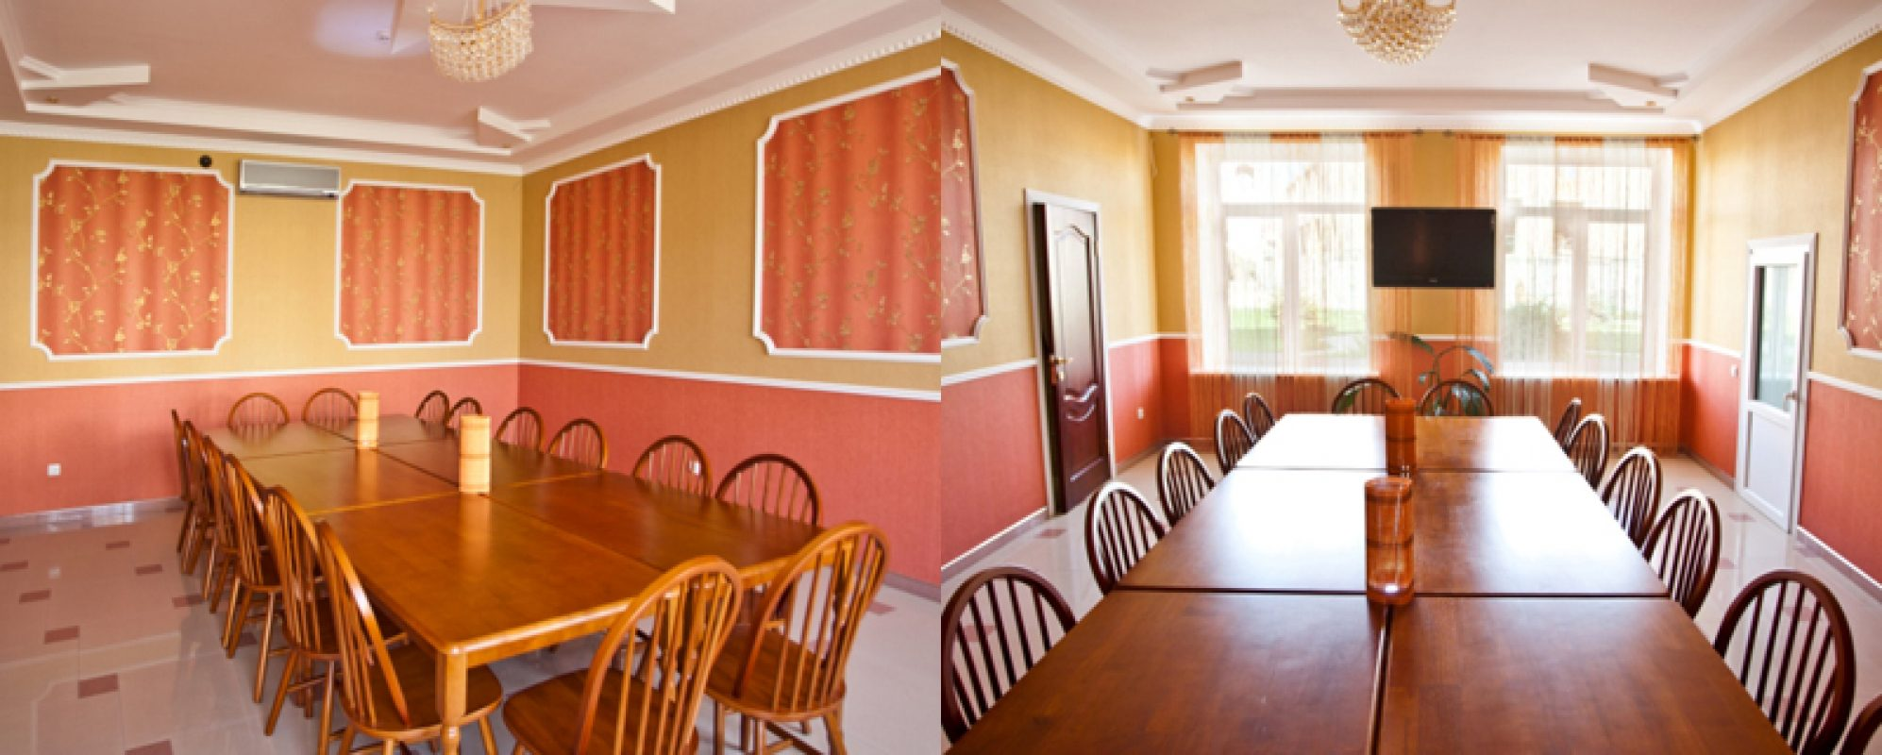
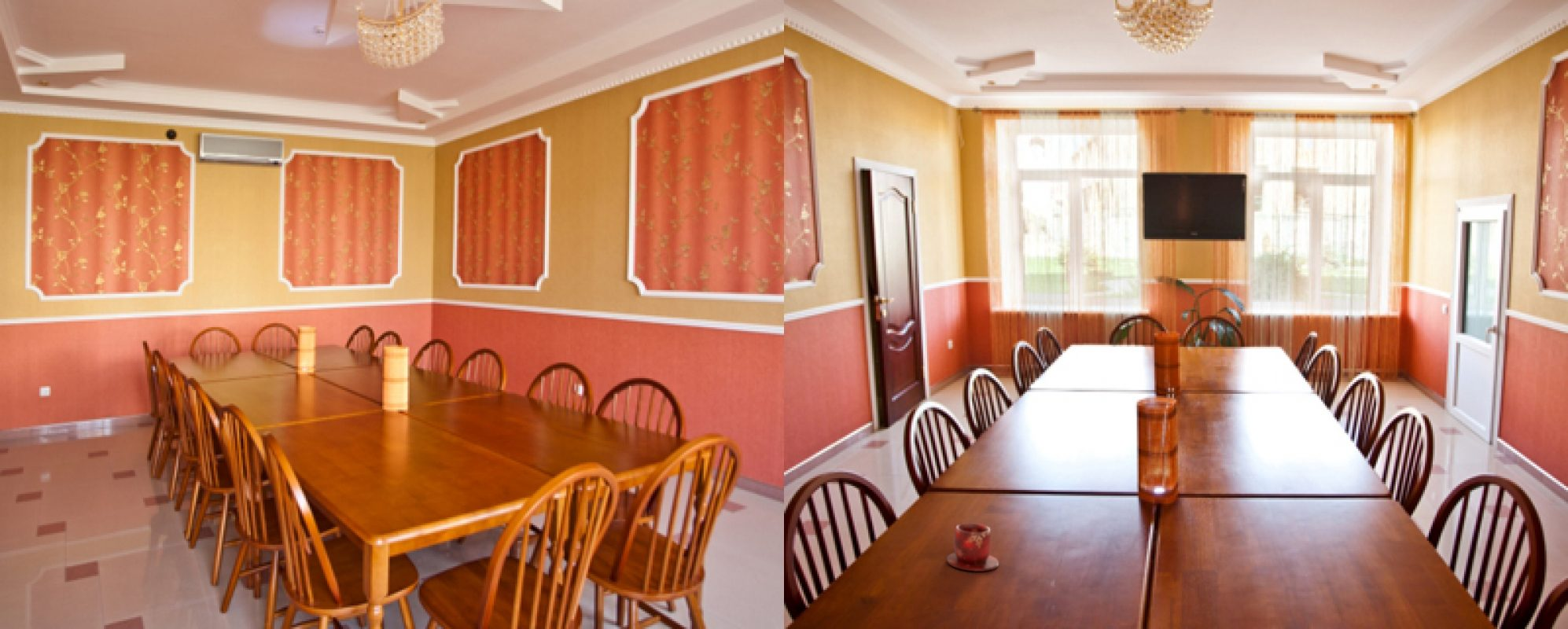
+ teacup [946,522,999,572]
